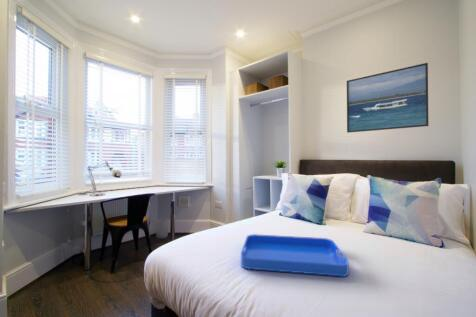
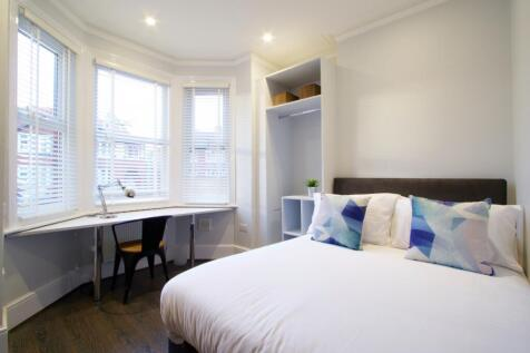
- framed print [346,62,429,134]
- serving tray [240,233,350,278]
